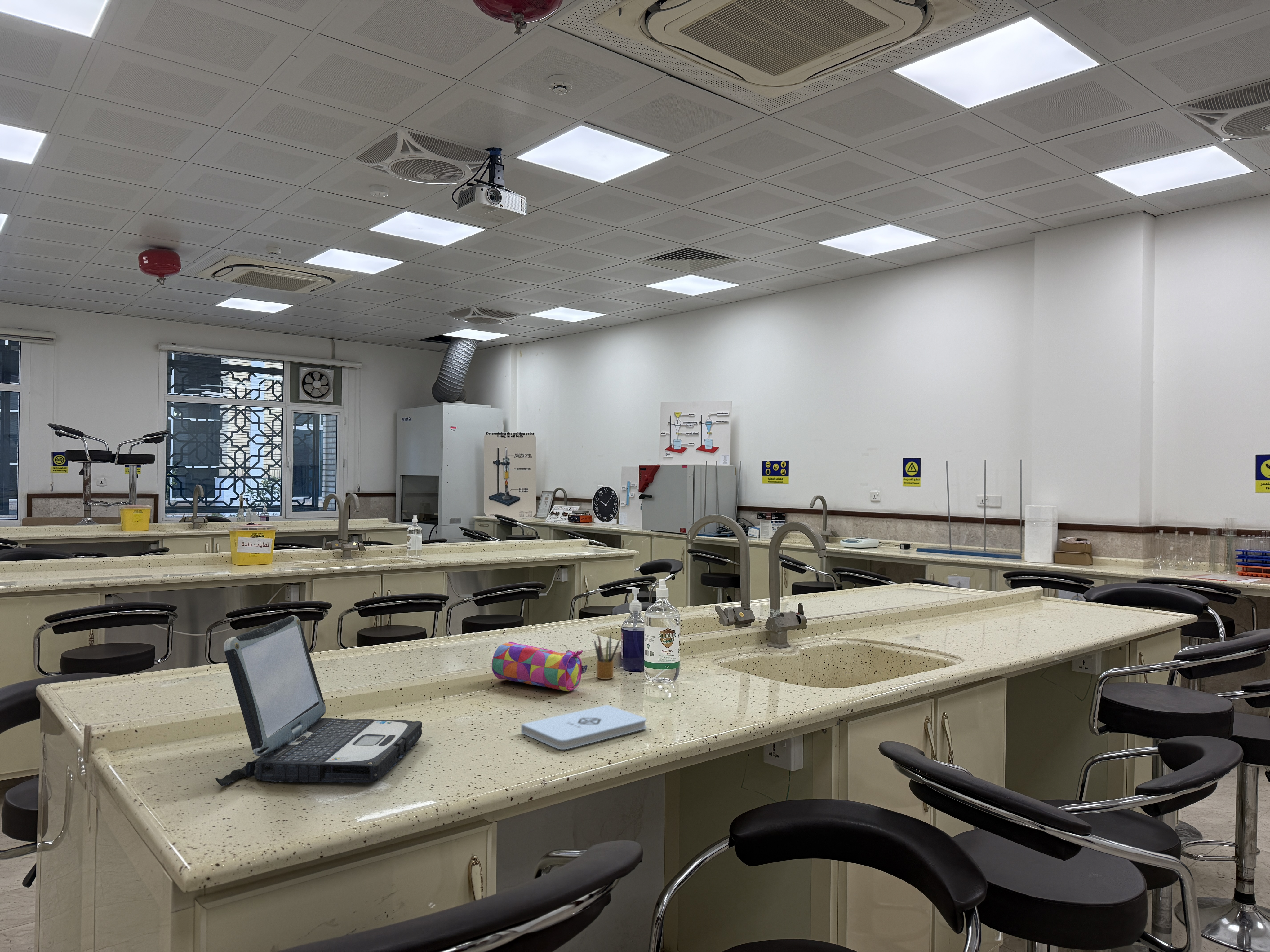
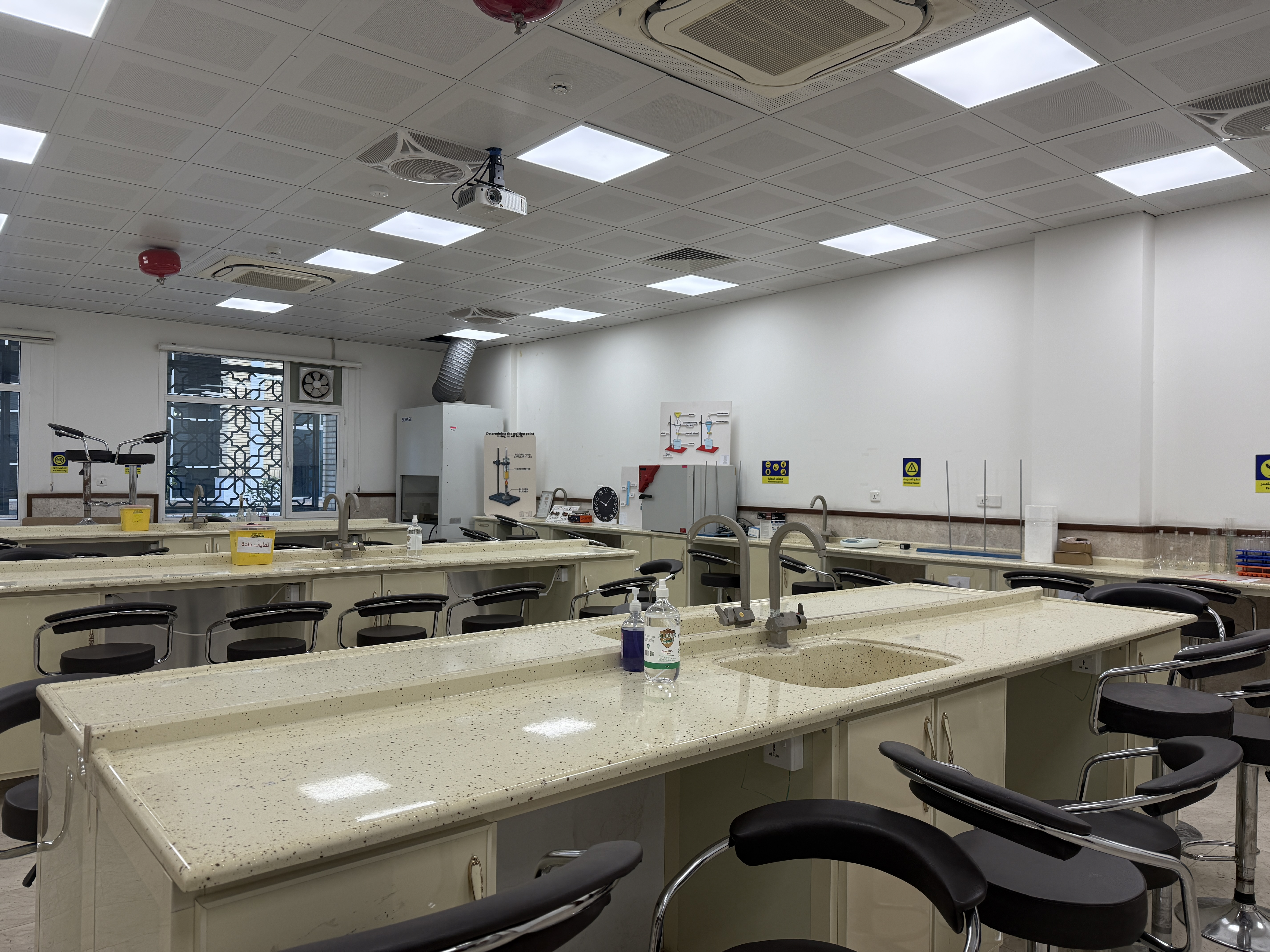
- pencil box [593,633,620,680]
- pencil case [491,642,588,692]
- notepad [521,705,647,750]
- laptop [215,615,423,787]
